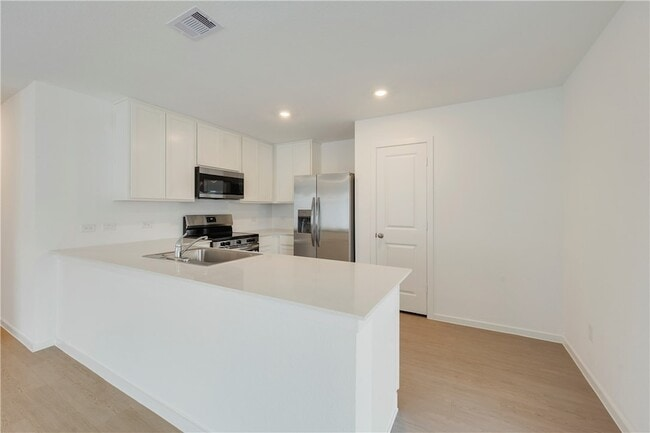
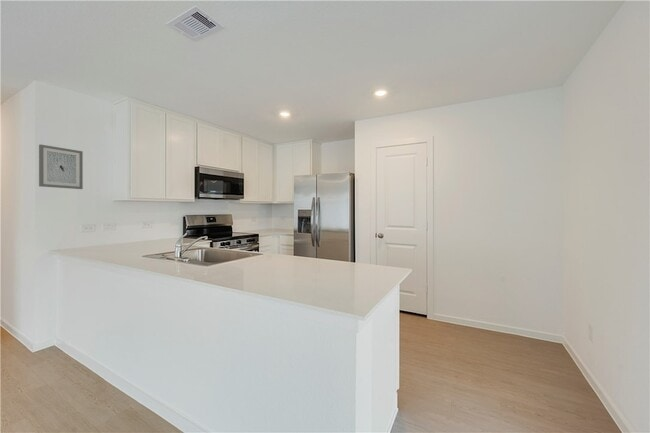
+ wall art [38,143,84,190]
